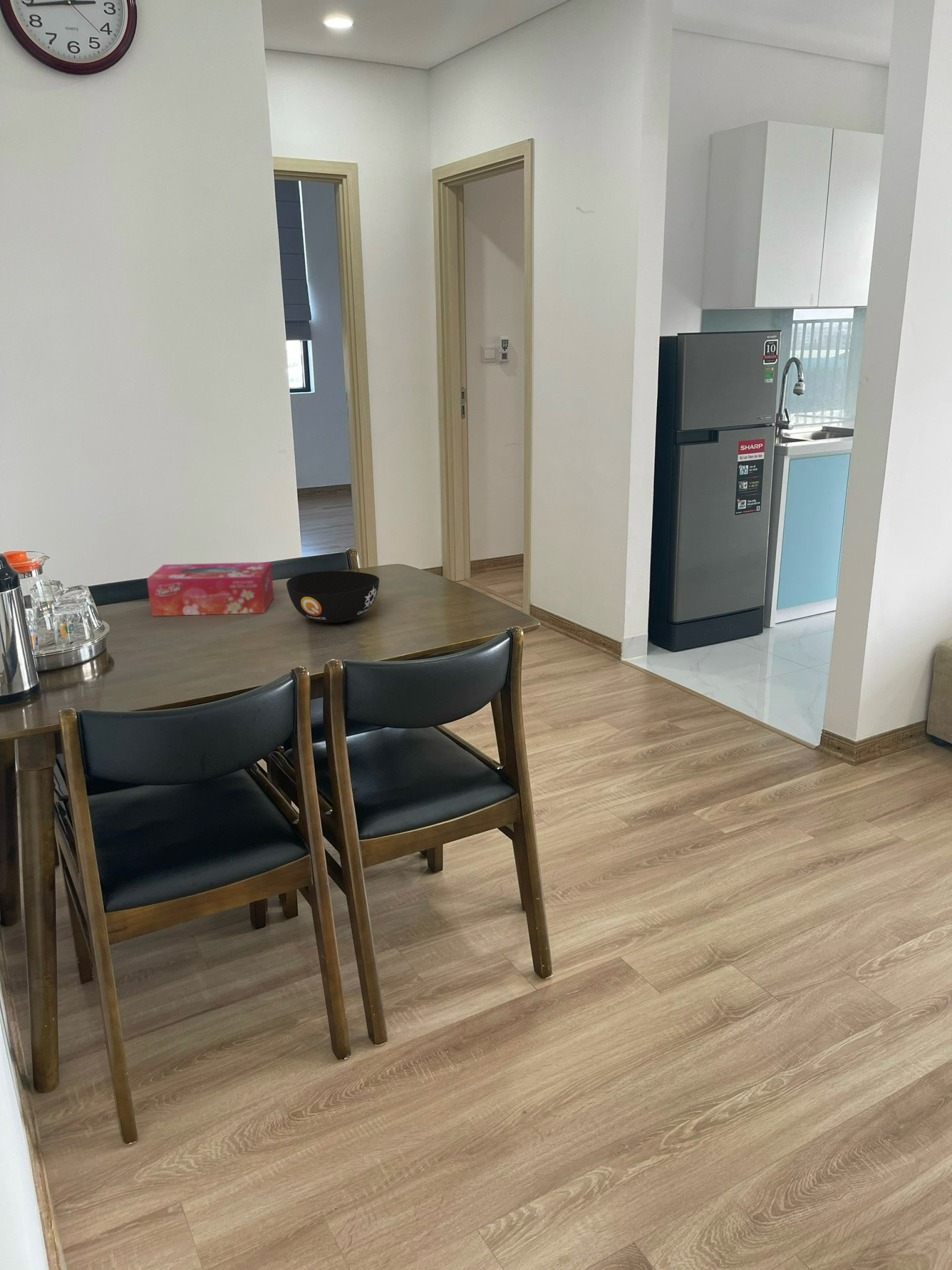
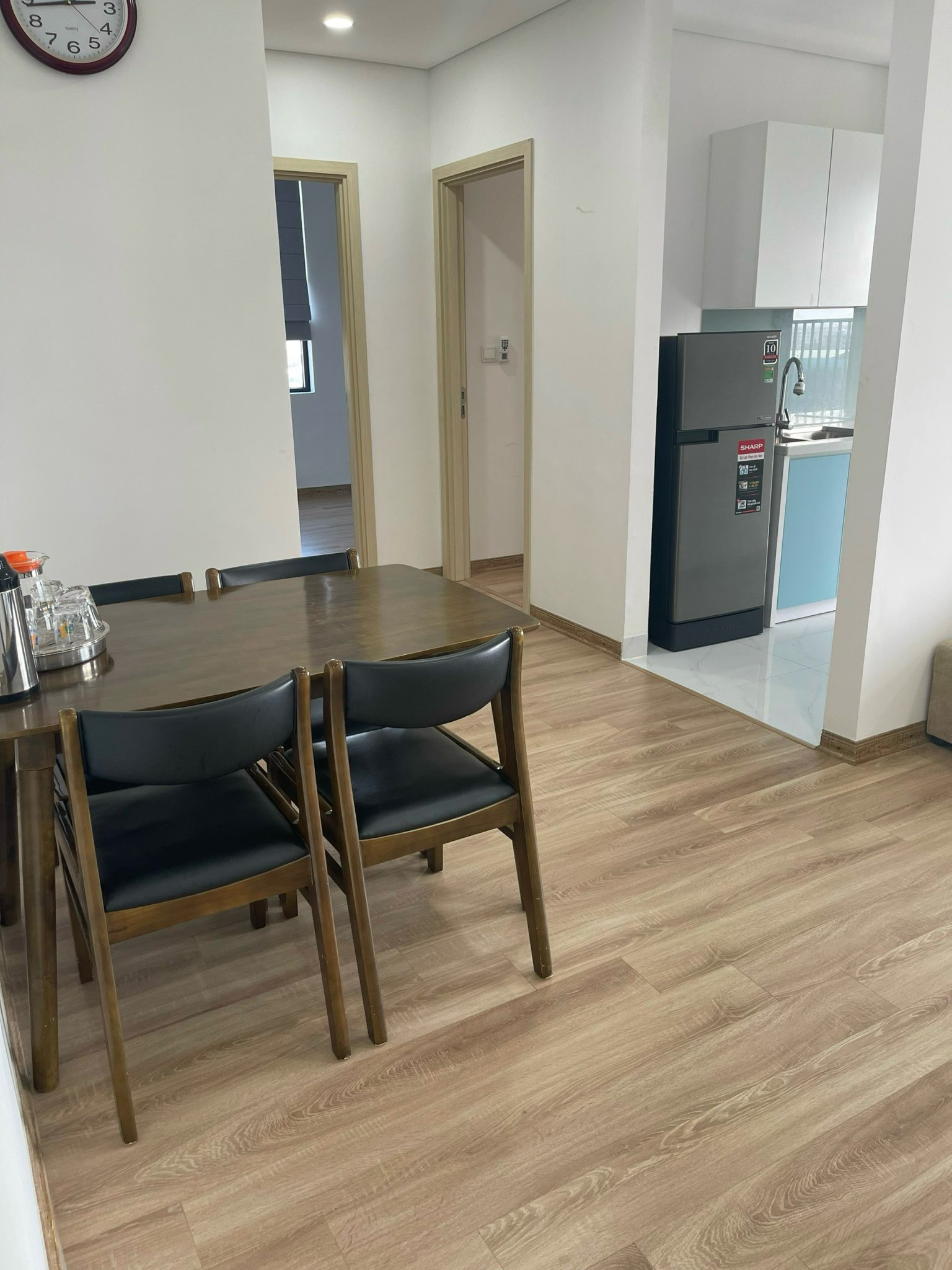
- tissue box [146,561,275,616]
- bowl [286,571,380,623]
